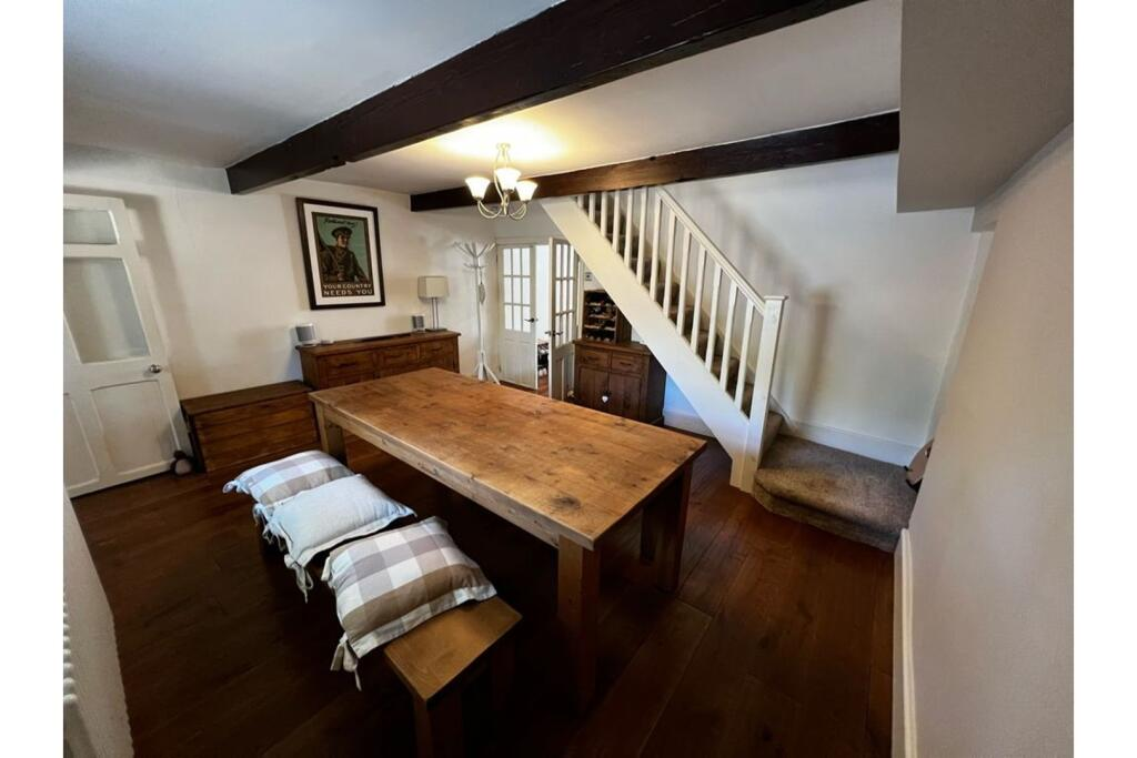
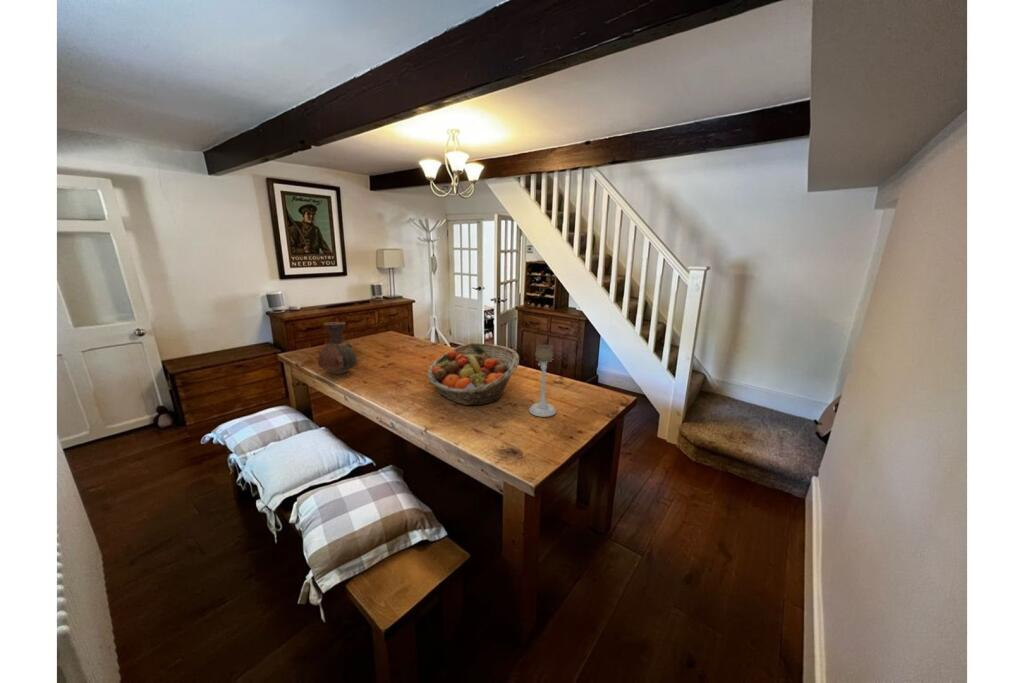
+ vase [317,321,358,376]
+ fruit basket [427,342,520,406]
+ candle holder [528,343,557,418]
